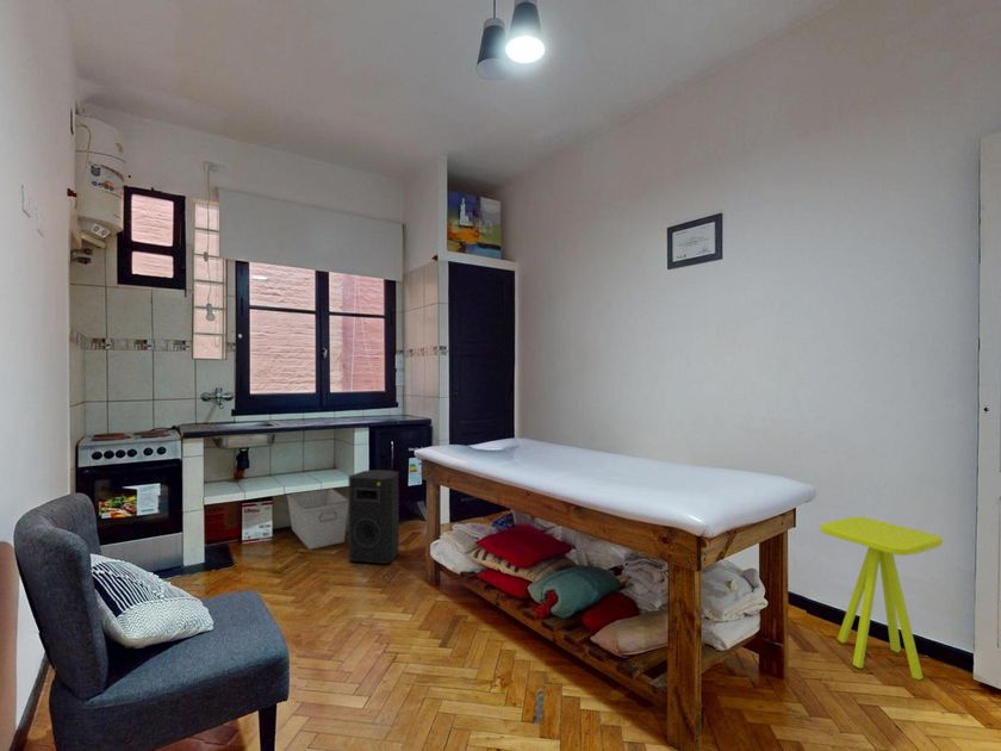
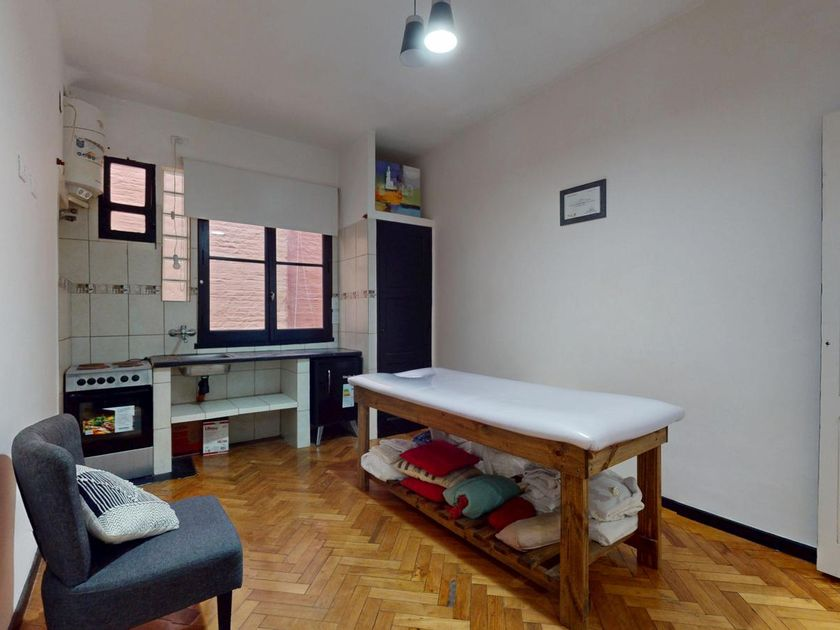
- storage bin [286,488,349,551]
- speaker [348,468,400,565]
- side table [819,516,944,681]
